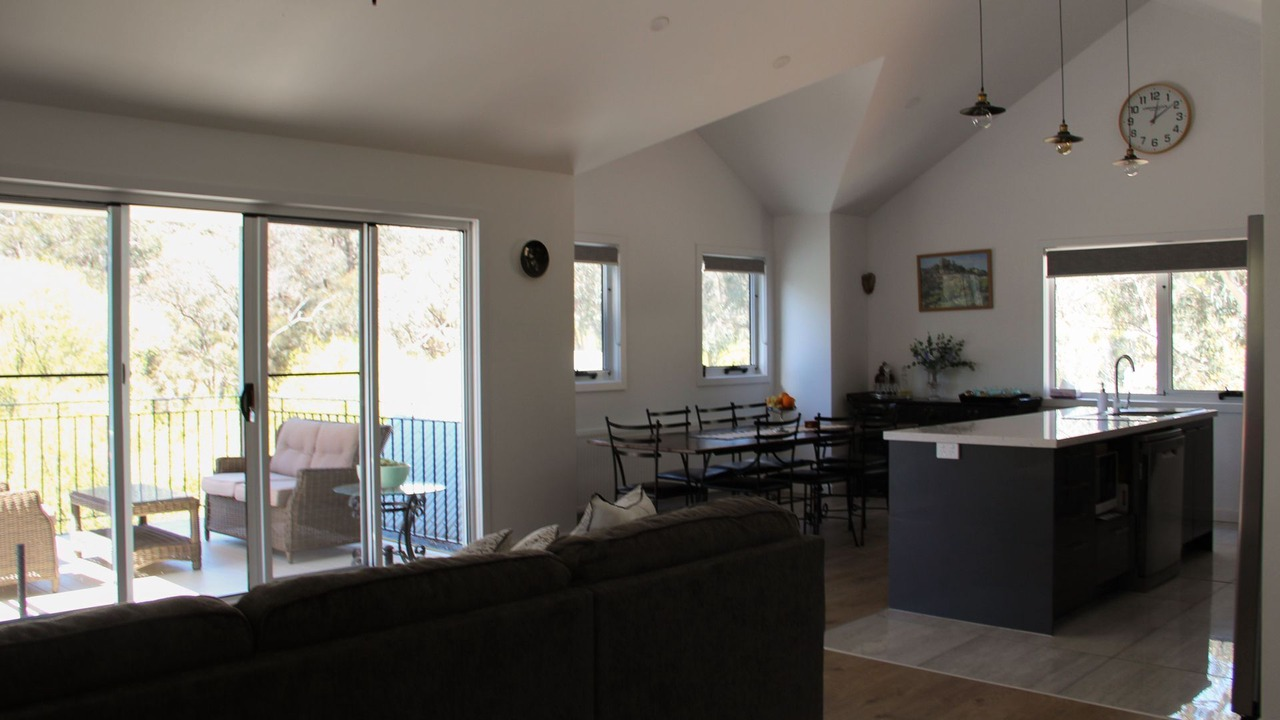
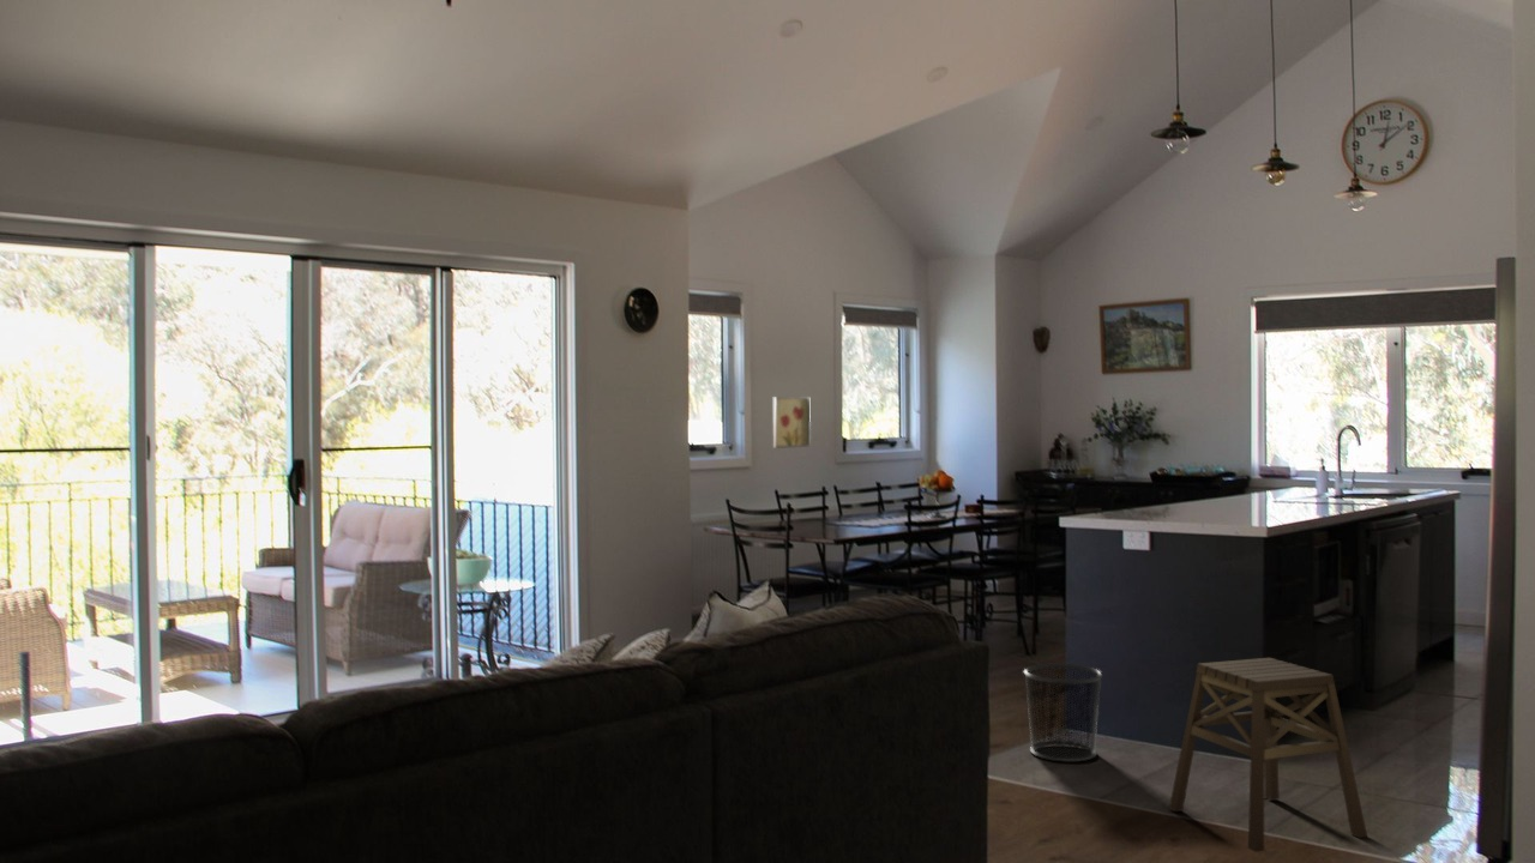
+ wall art [772,396,812,449]
+ waste bin [1023,663,1103,764]
+ stool [1168,657,1368,853]
